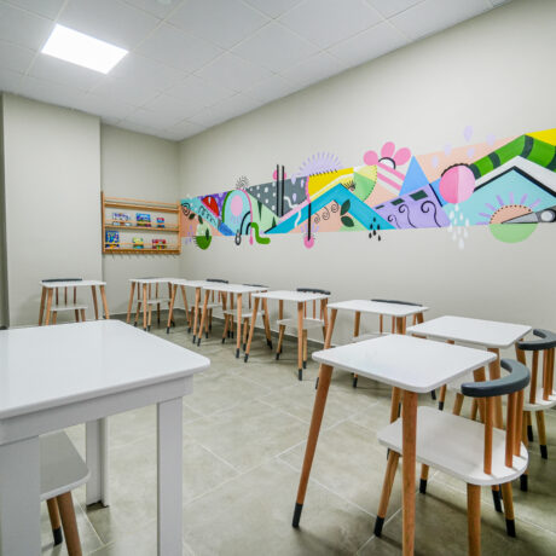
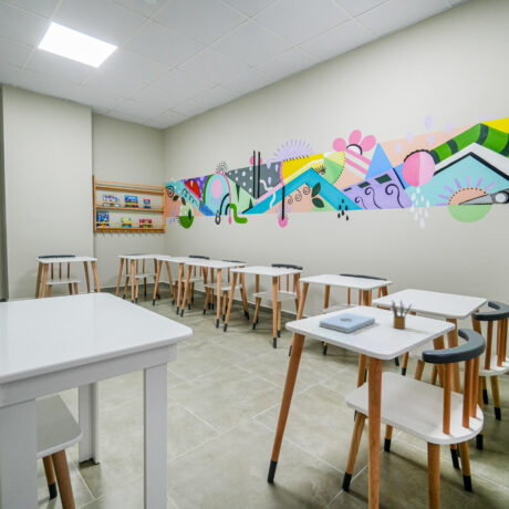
+ notepad [318,312,376,334]
+ pencil box [391,299,413,330]
